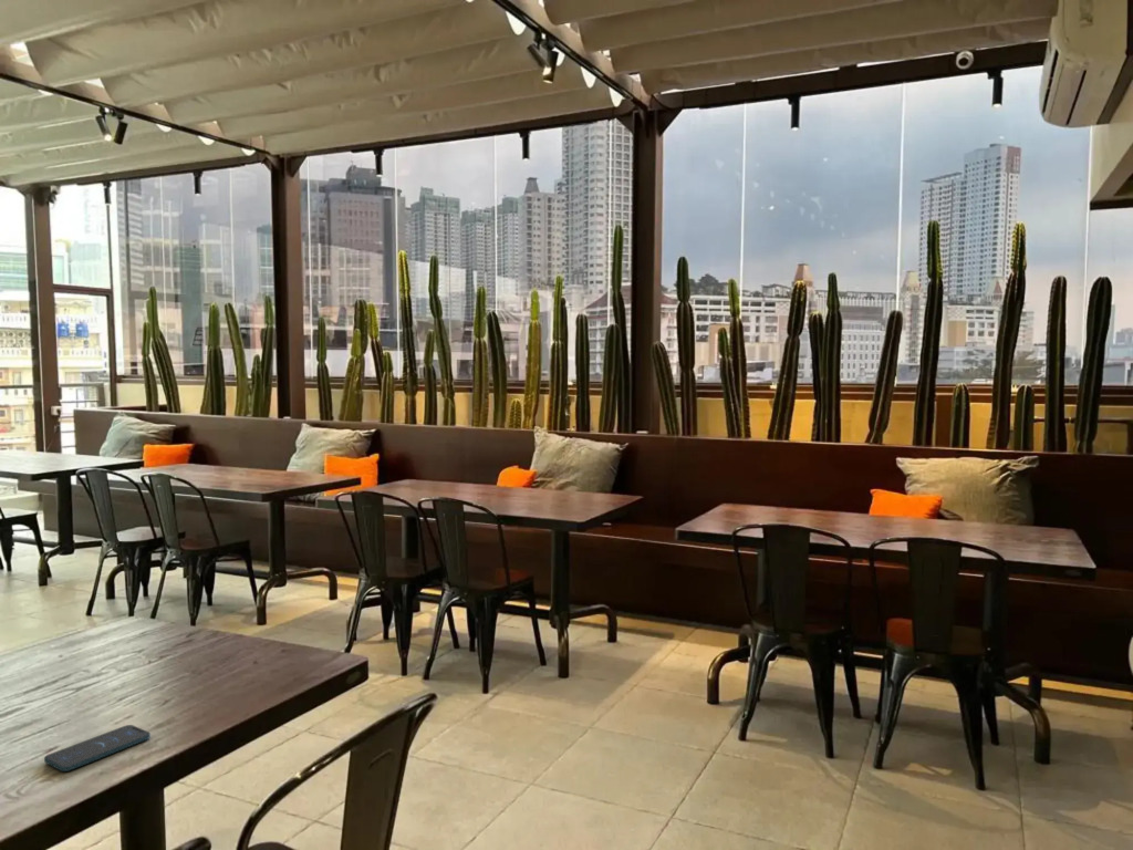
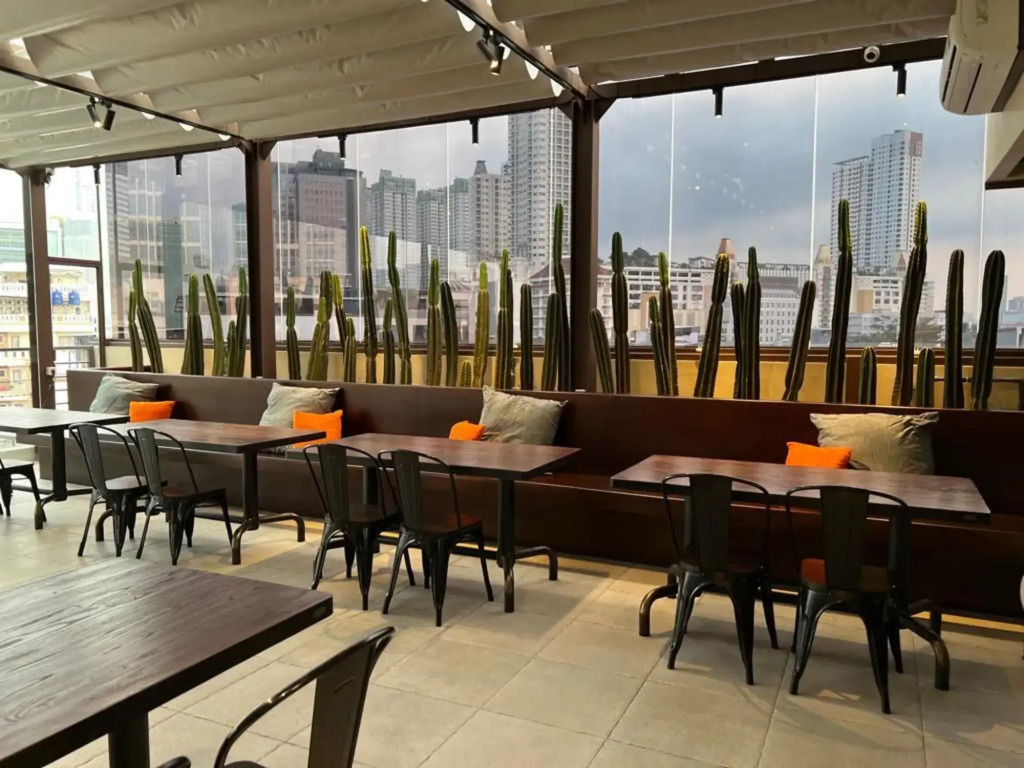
- smartphone [43,724,152,773]
